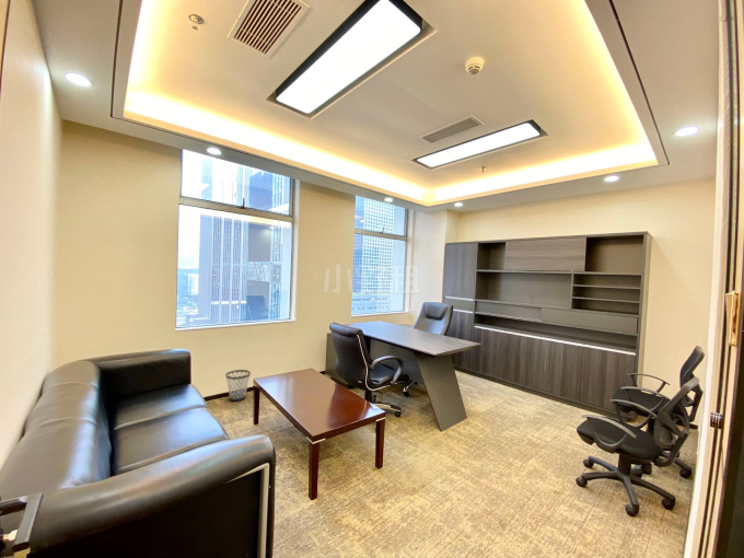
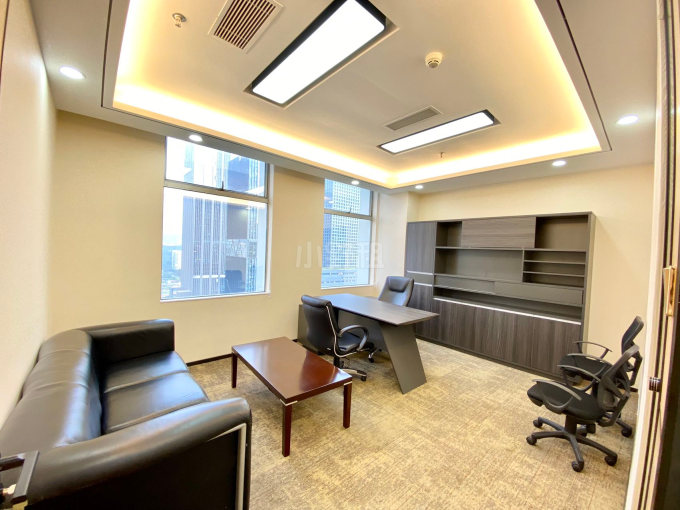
- wastebasket [224,369,252,403]
